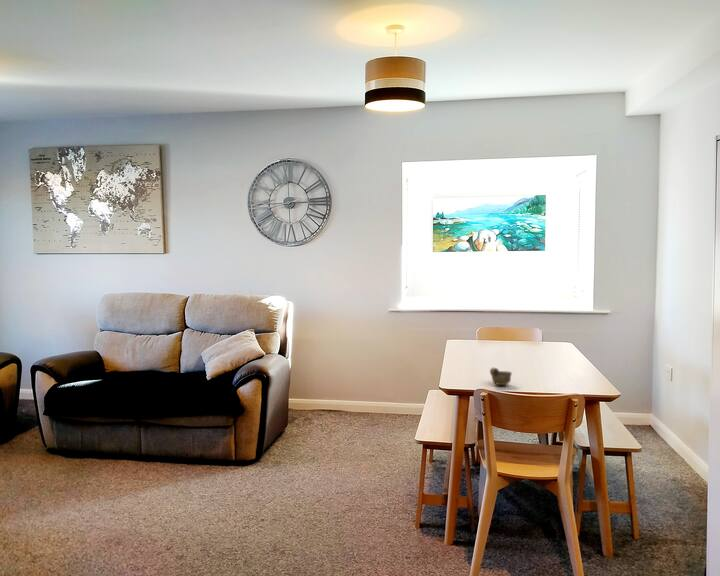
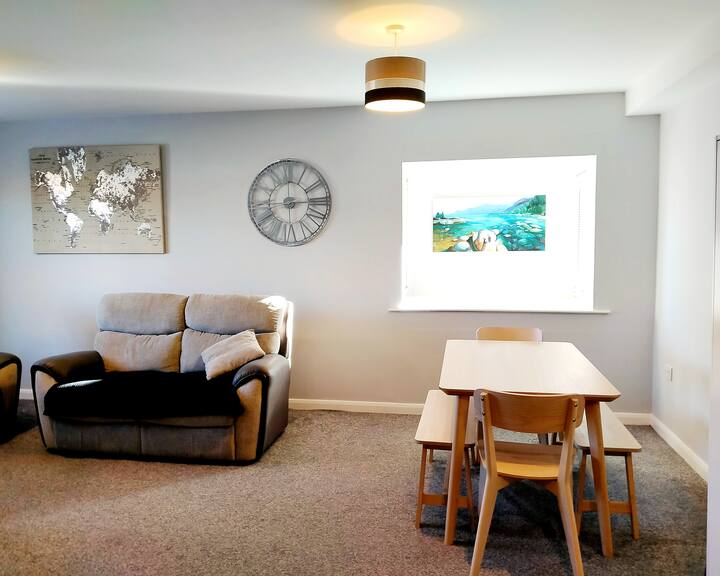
- cup [489,367,513,386]
